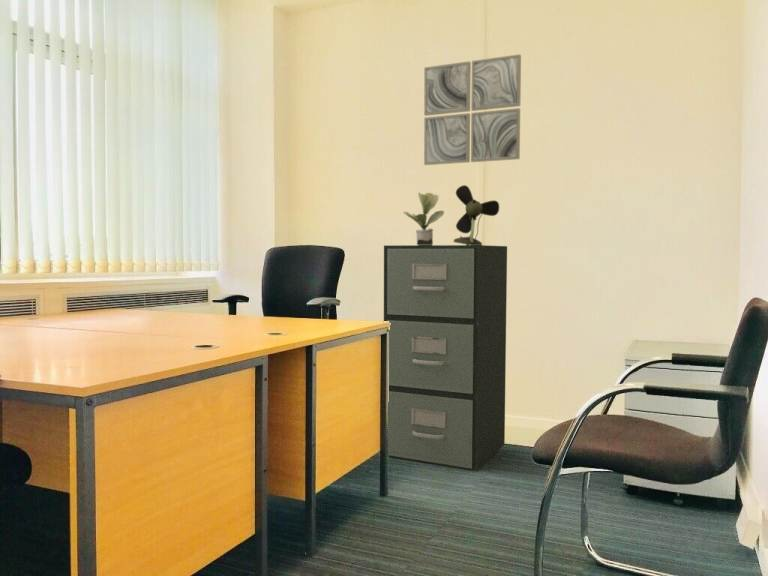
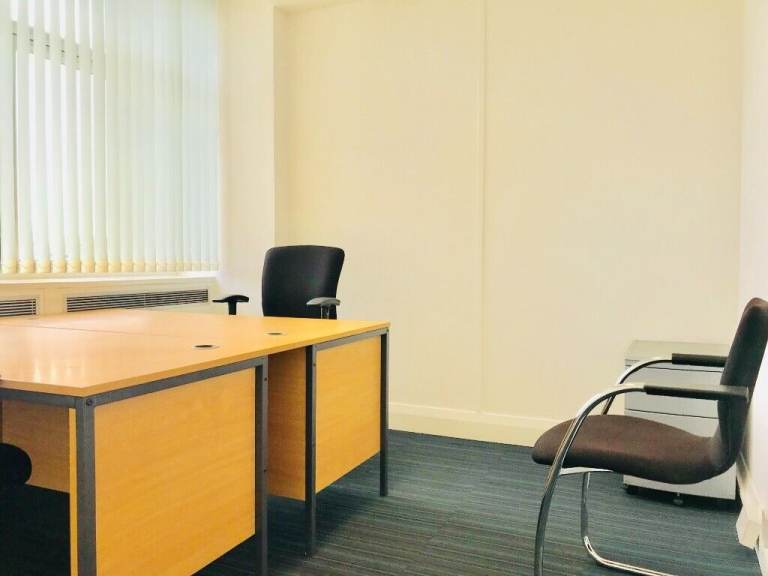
- wall art [423,53,522,166]
- desk fan [453,184,500,245]
- potted plant [402,191,445,245]
- filing cabinet [383,244,508,473]
